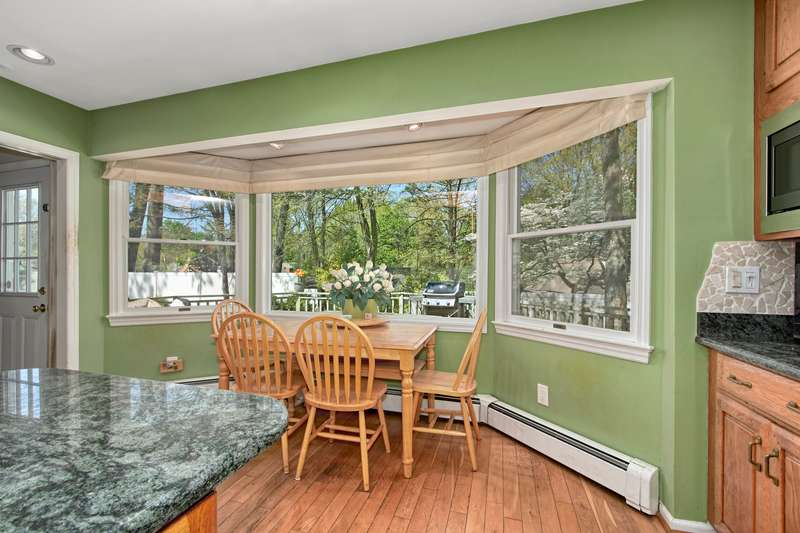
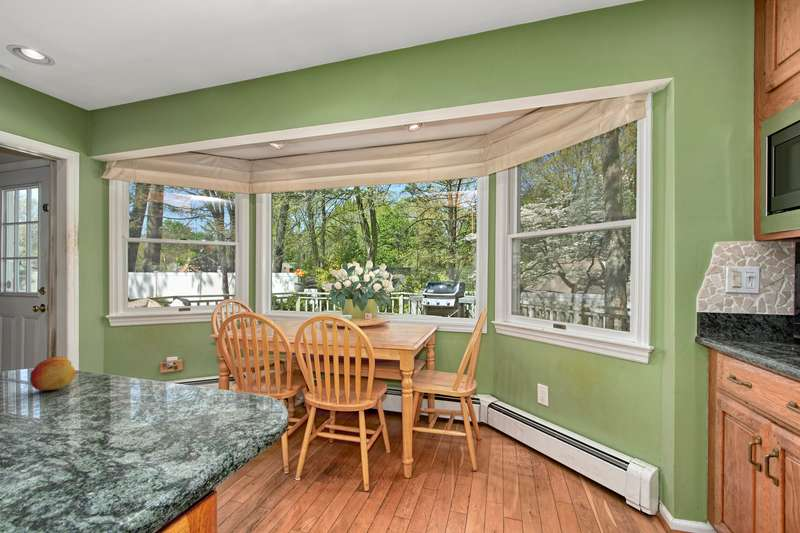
+ fruit [29,356,77,392]
